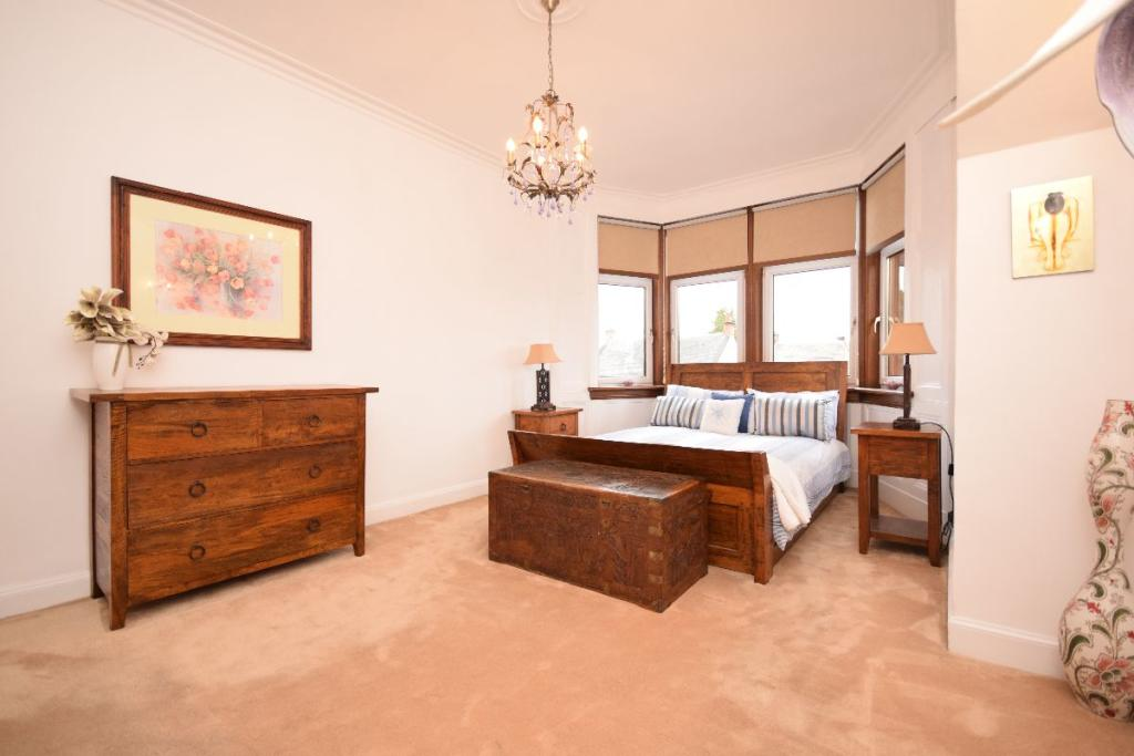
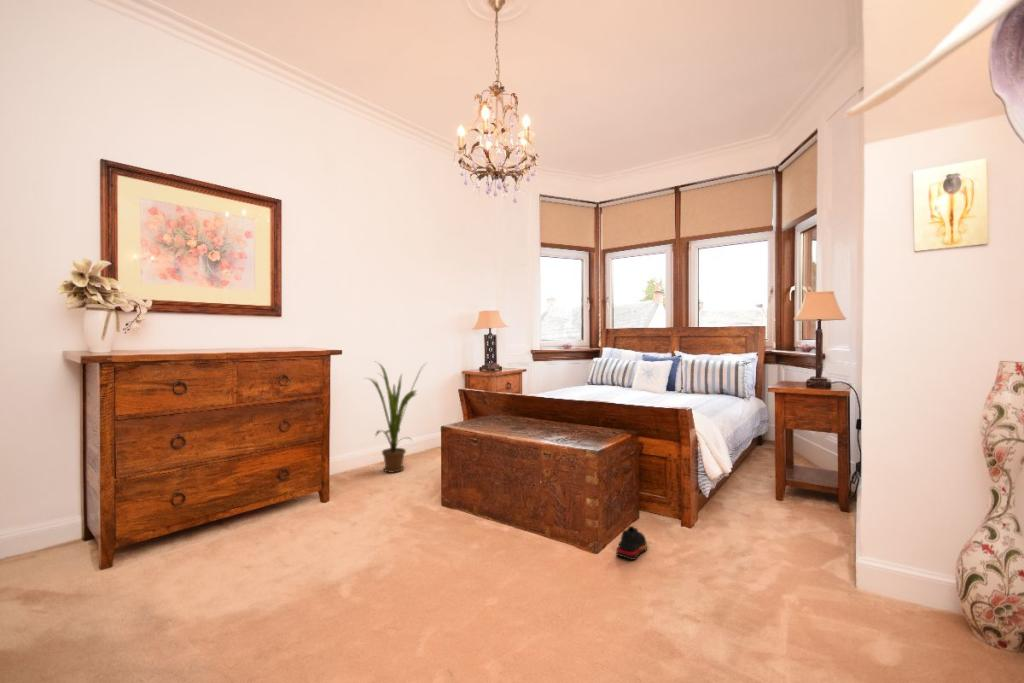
+ shoe [615,525,648,561]
+ house plant [364,361,427,474]
